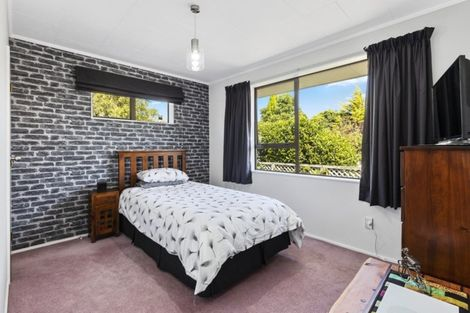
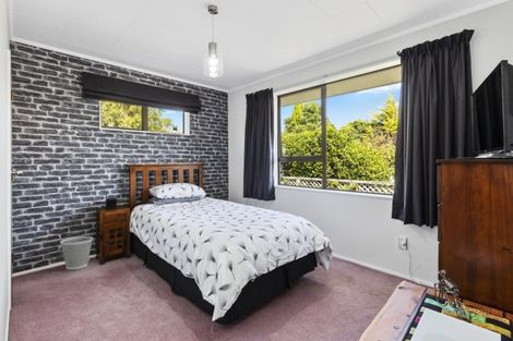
+ wastebasket [59,235,94,270]
